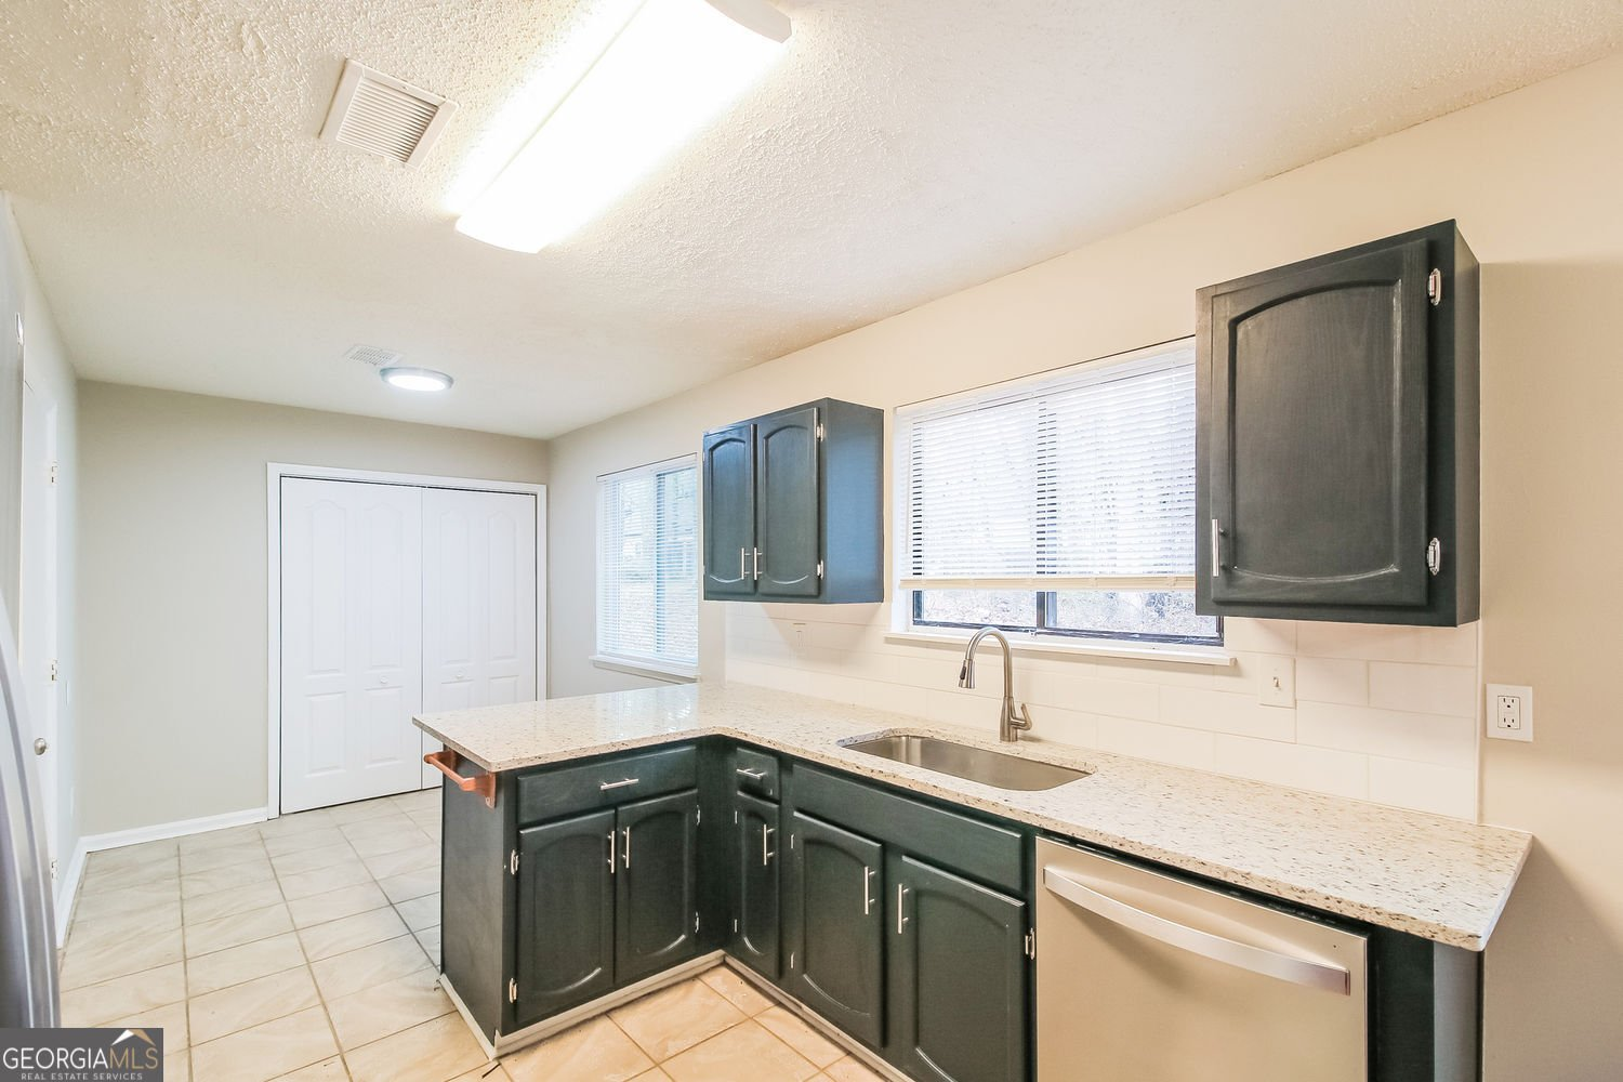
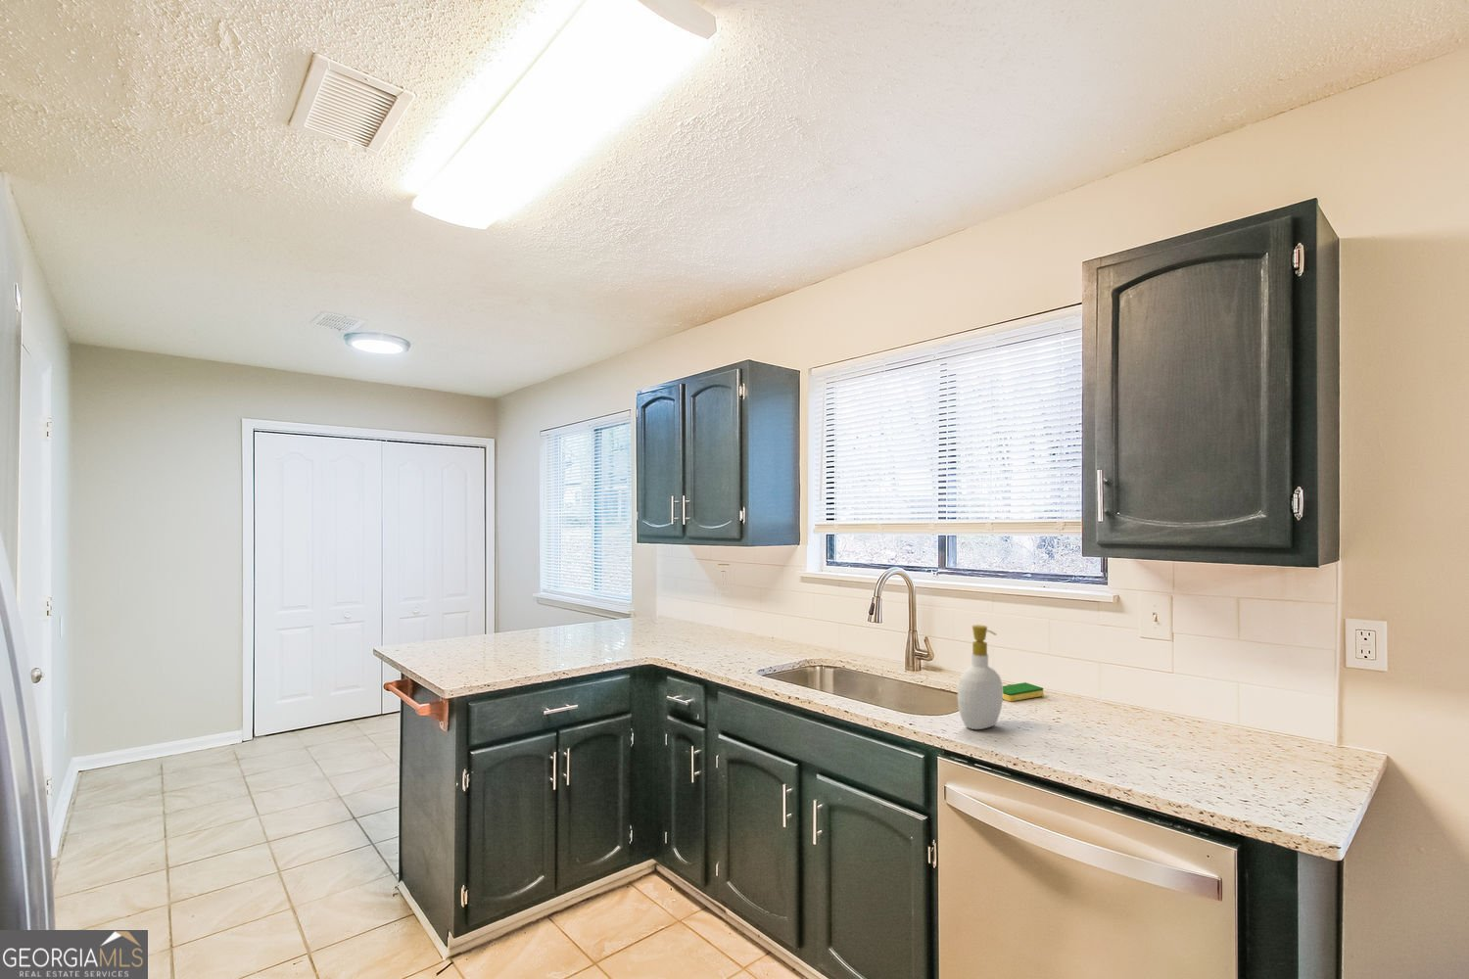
+ dish sponge [1002,682,1044,703]
+ soap bottle [956,624,1003,730]
